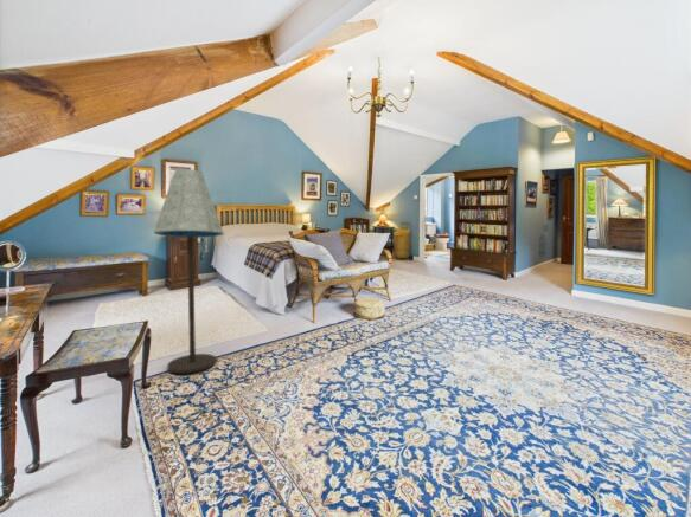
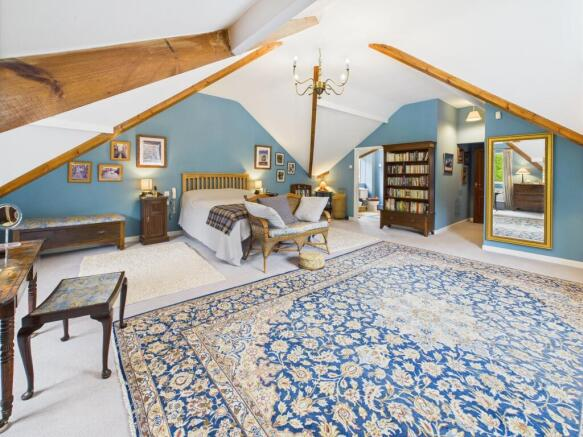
- floor lamp [152,167,225,375]
